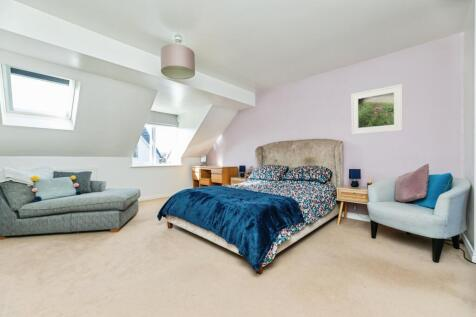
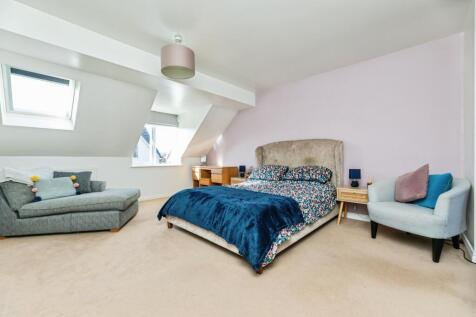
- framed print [350,83,404,136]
